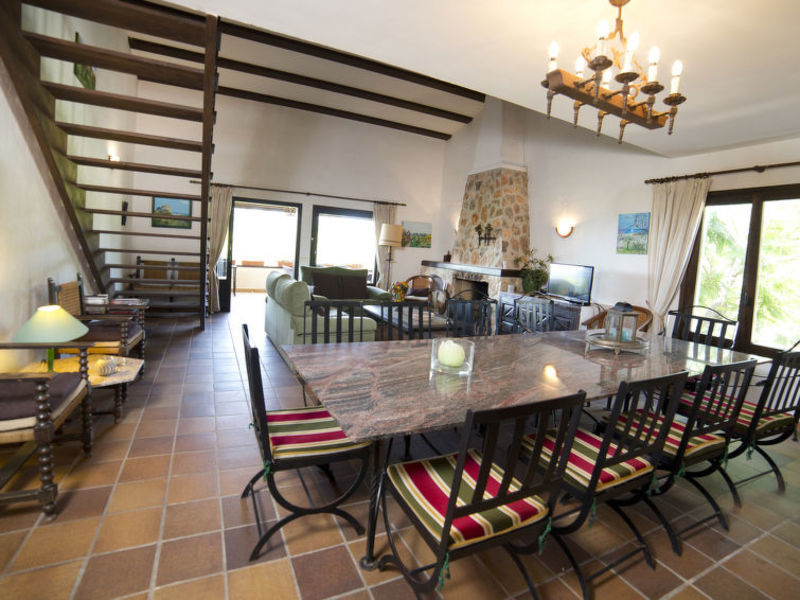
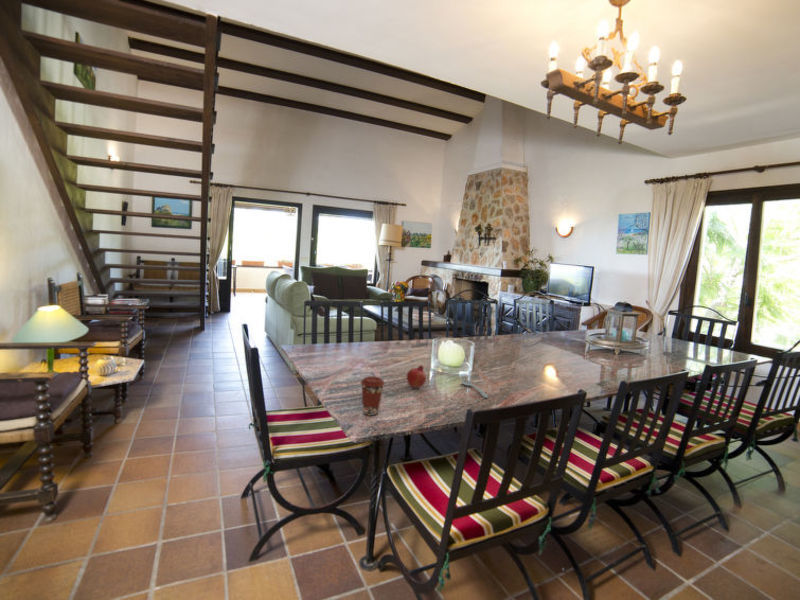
+ coffee cup [360,375,386,416]
+ fruit [406,364,427,389]
+ spoon [461,379,489,399]
